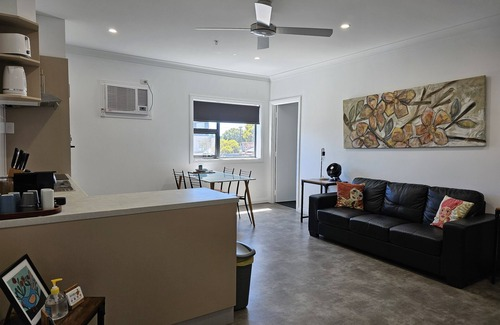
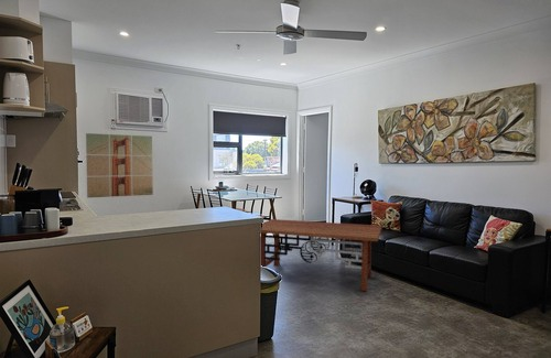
+ wall art [85,132,154,198]
+ coffee table [261,218,383,292]
